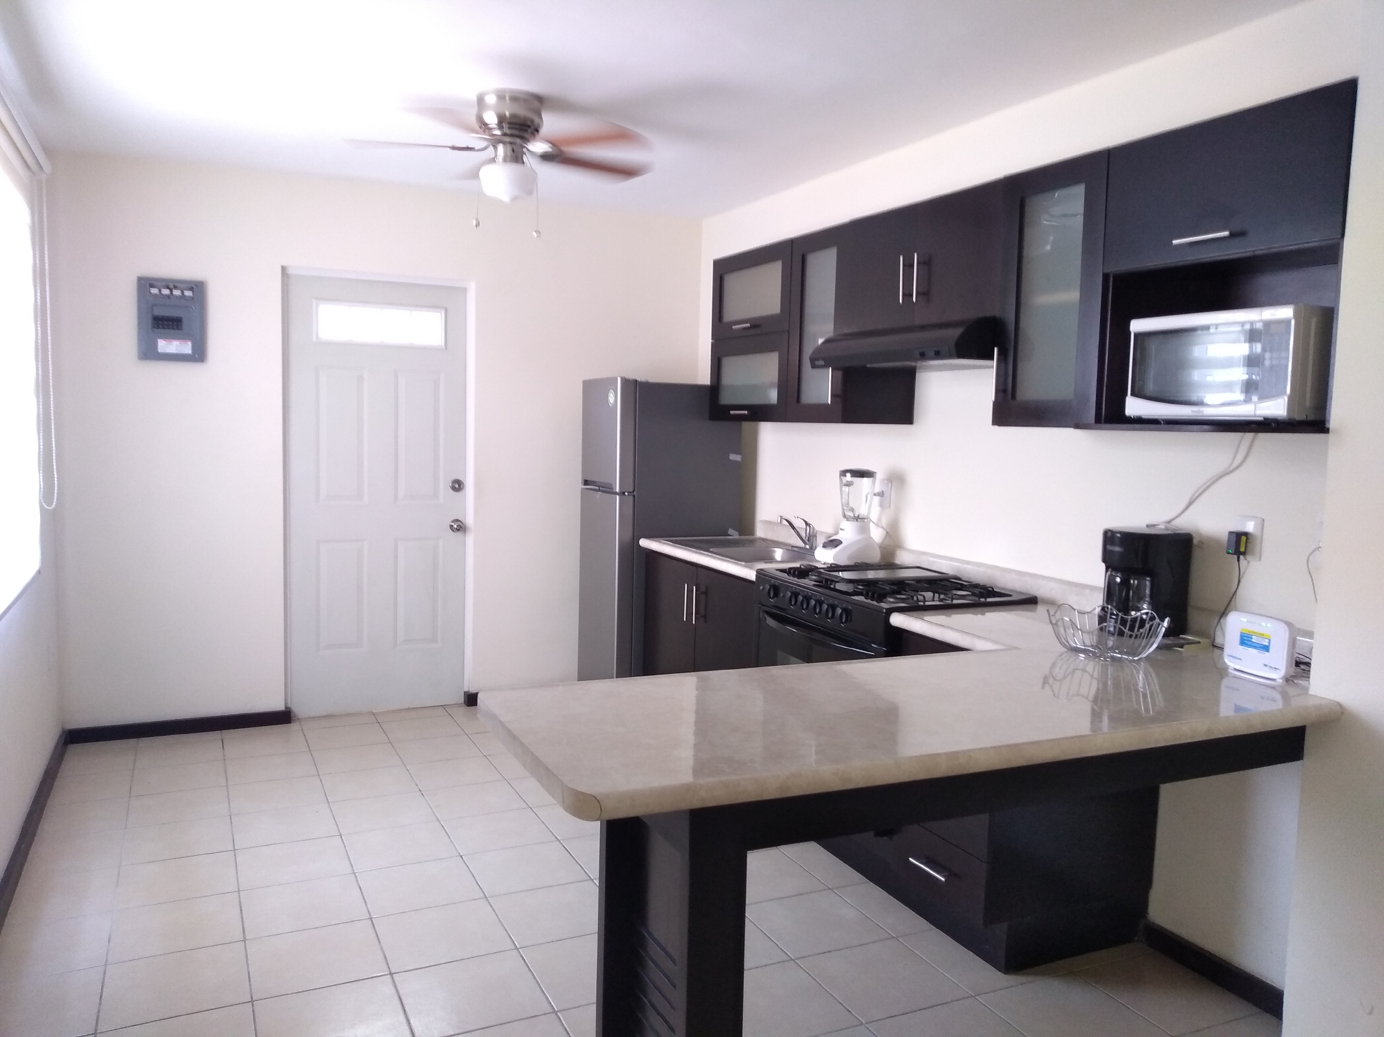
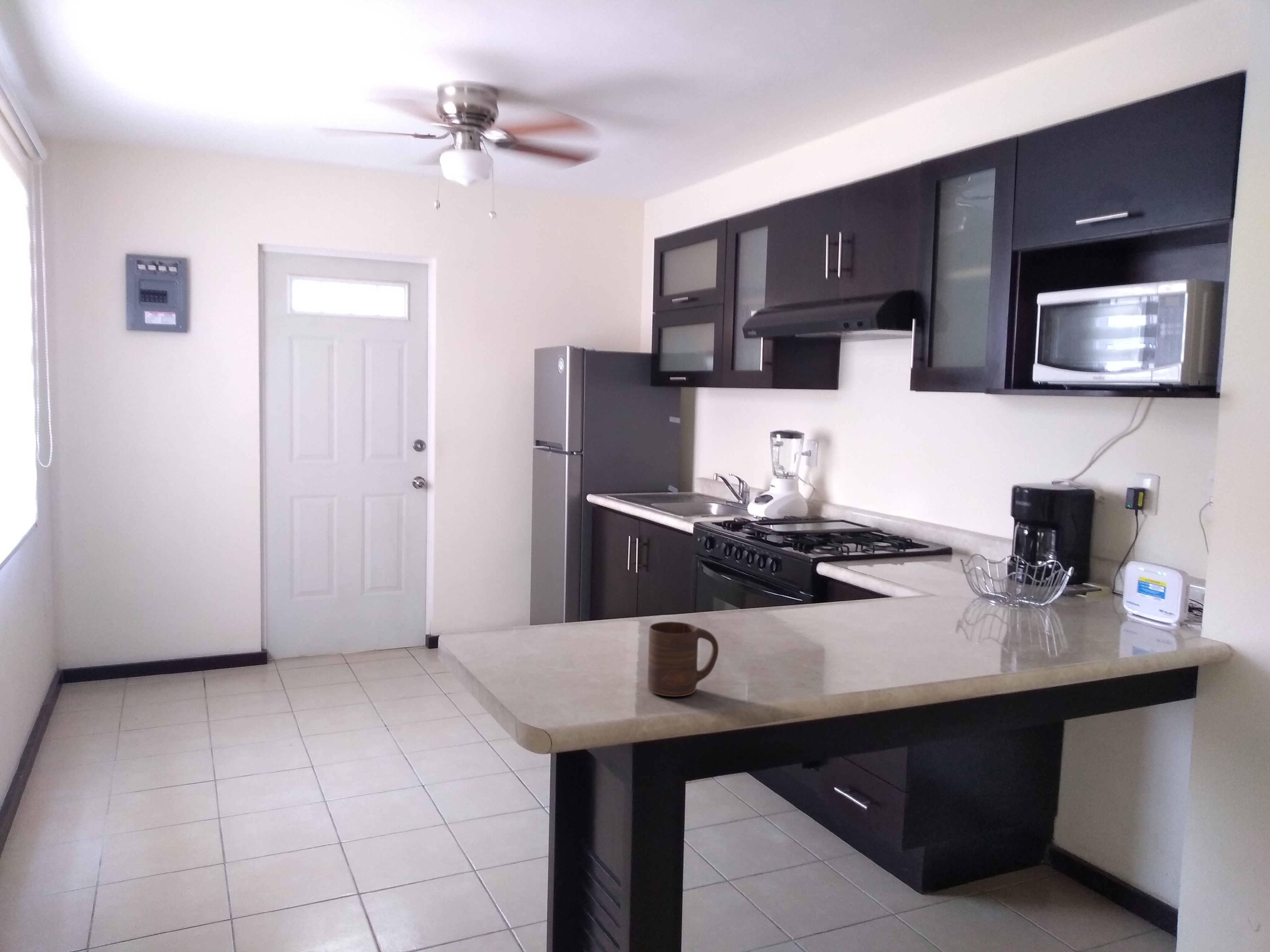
+ cup [647,621,719,697]
